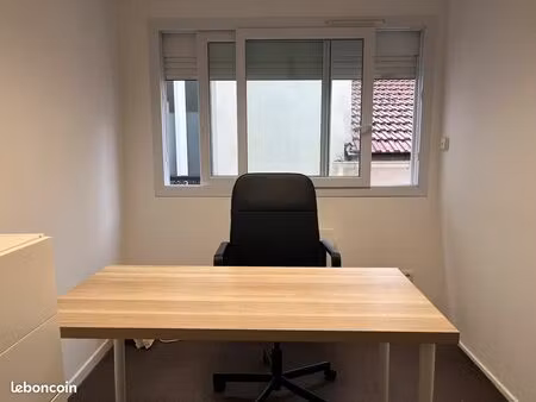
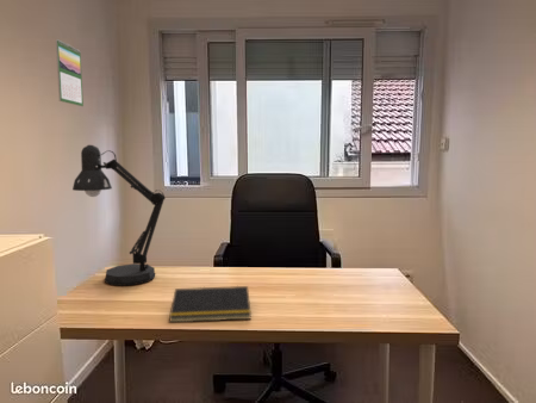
+ desk lamp [71,144,167,287]
+ calendar [55,38,85,107]
+ notepad [168,285,253,323]
